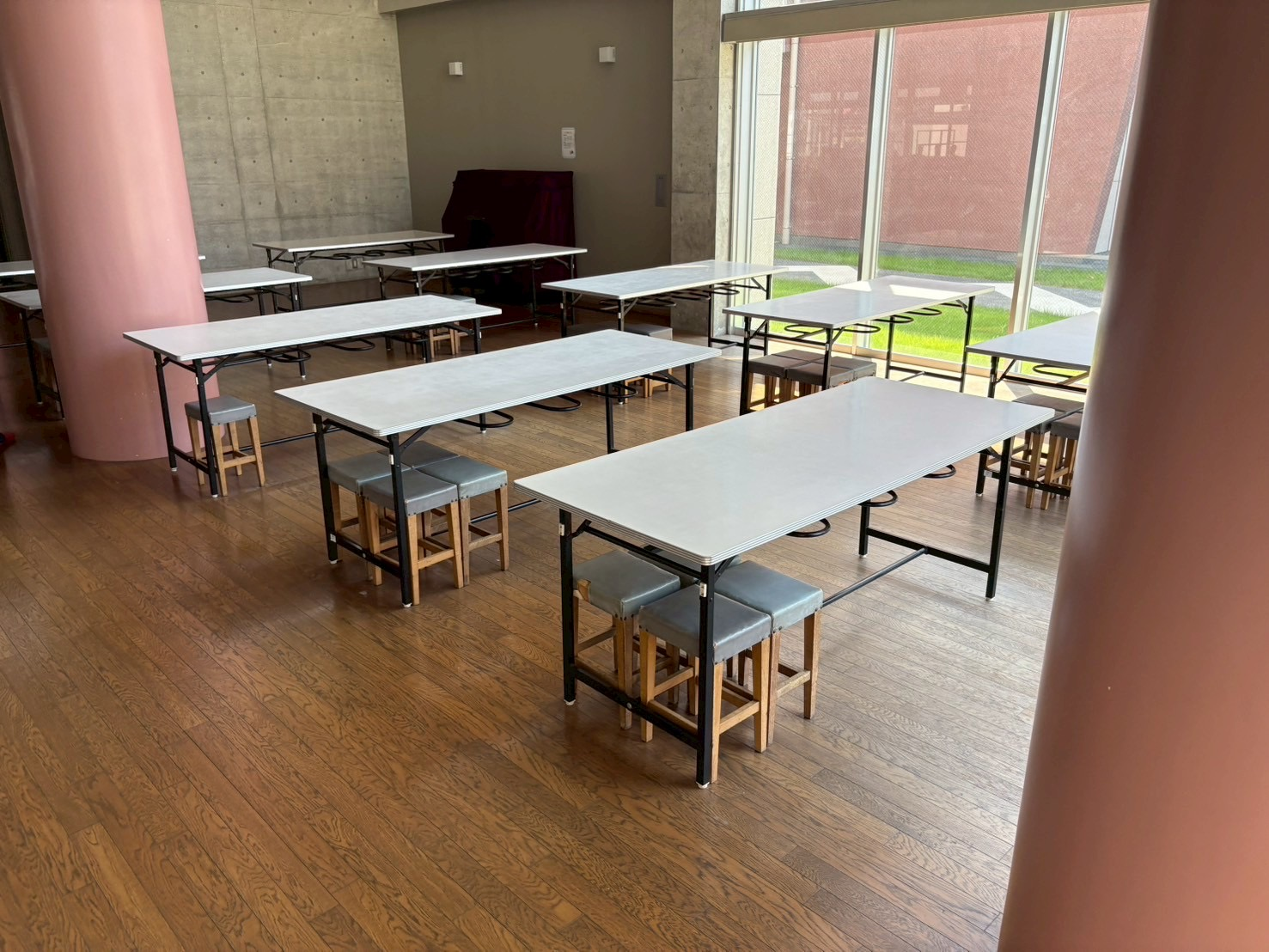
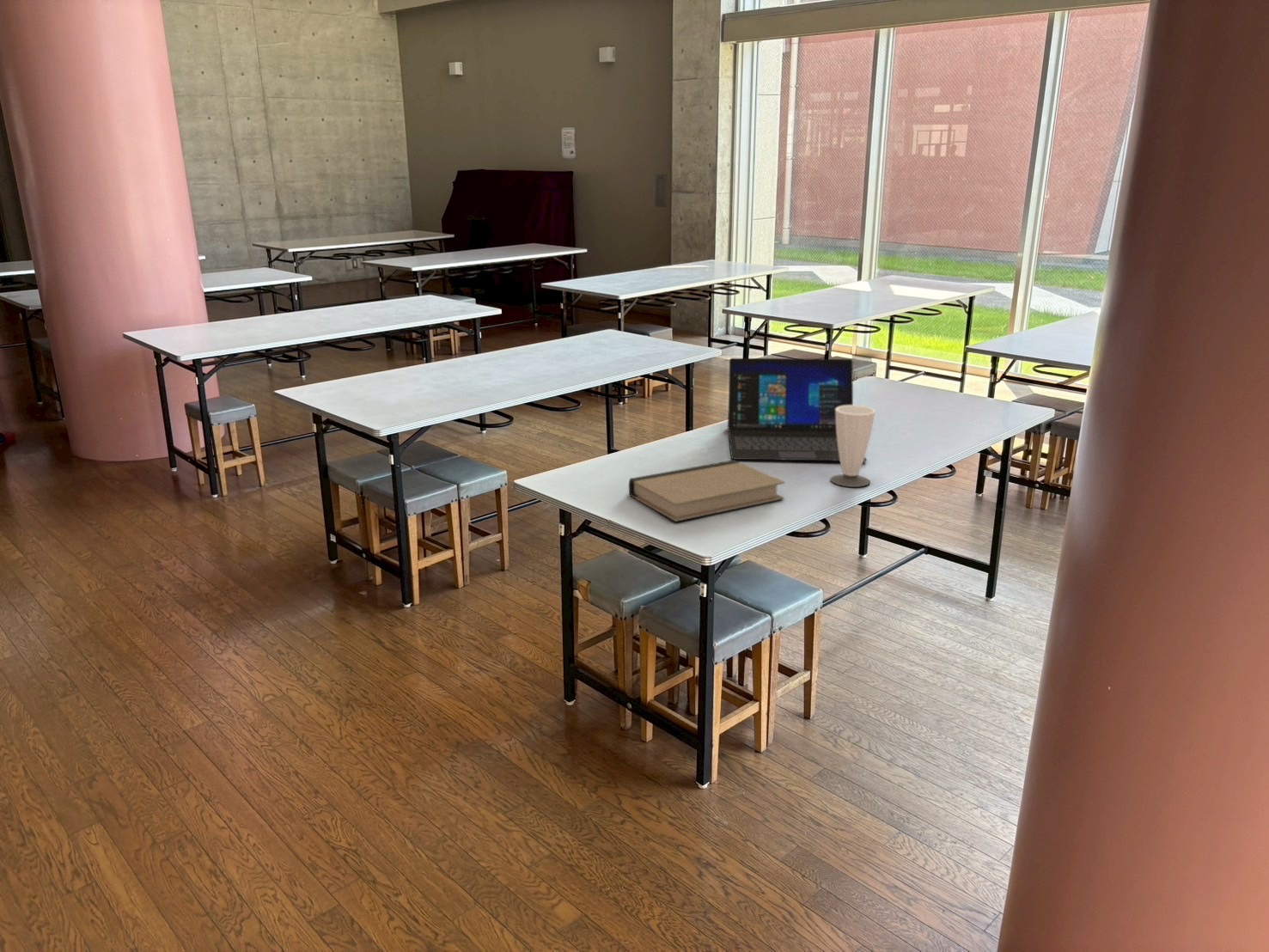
+ book [628,460,786,522]
+ cup [830,405,876,488]
+ laptop [727,357,868,462]
